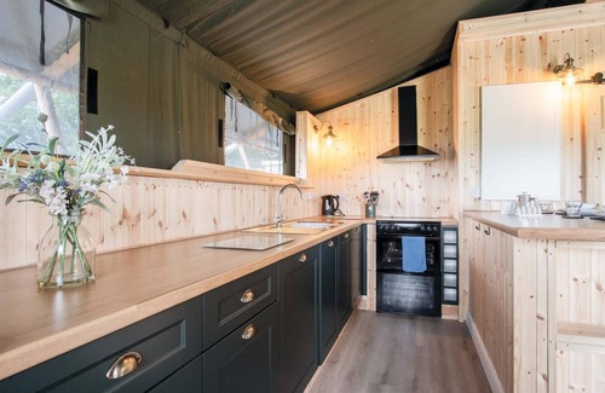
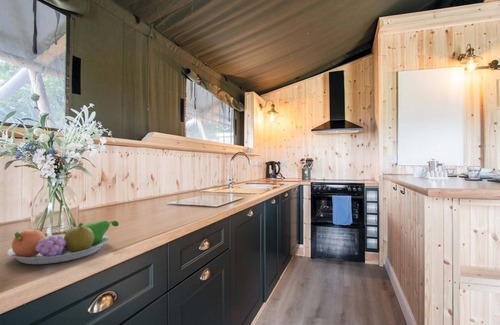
+ fruit bowl [6,219,120,265]
